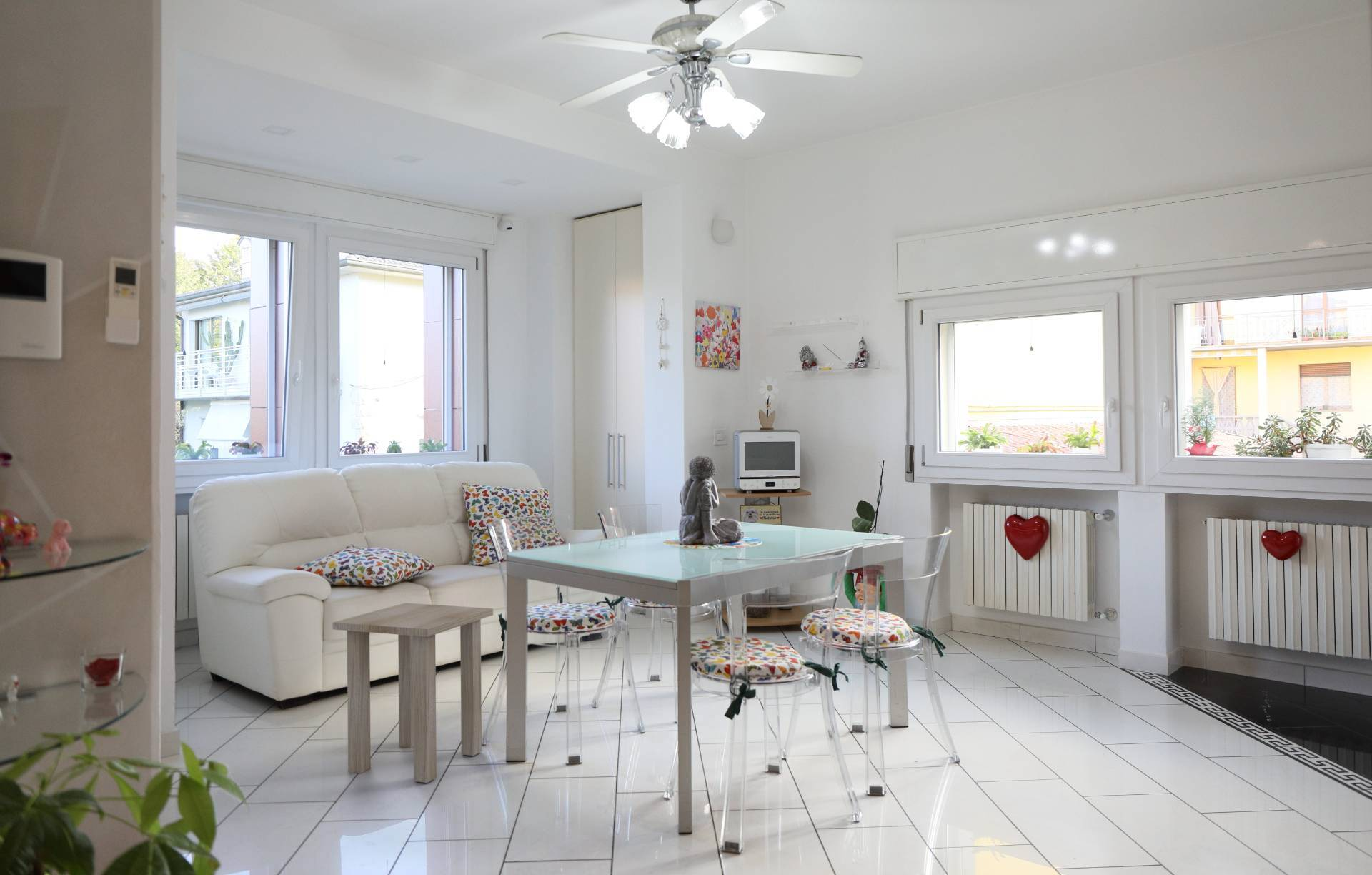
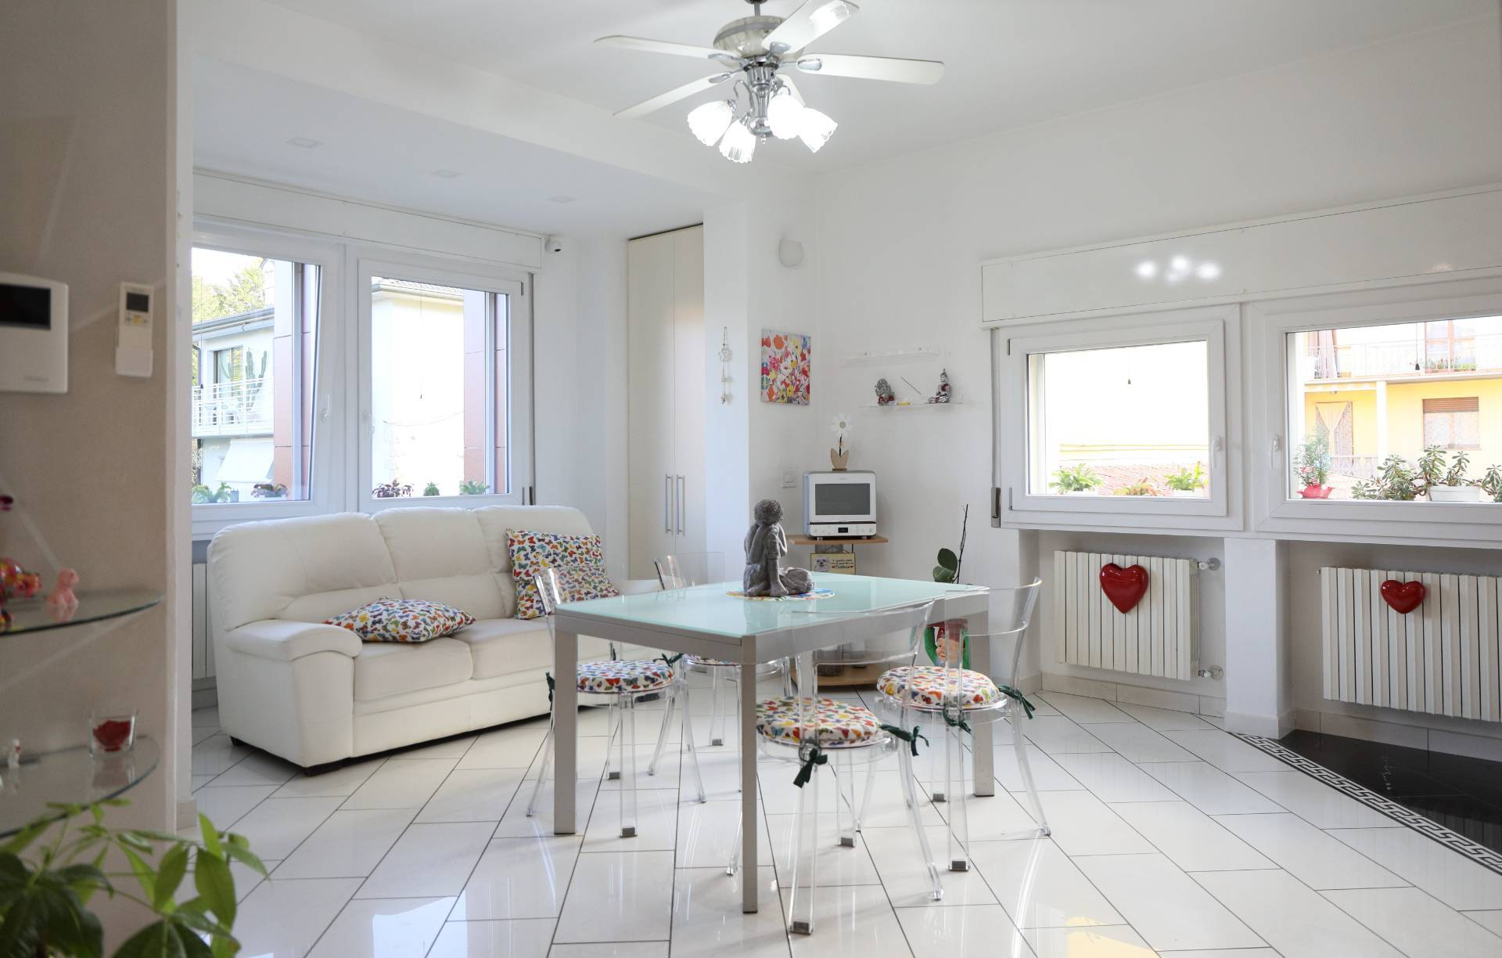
- side table [332,603,494,783]
